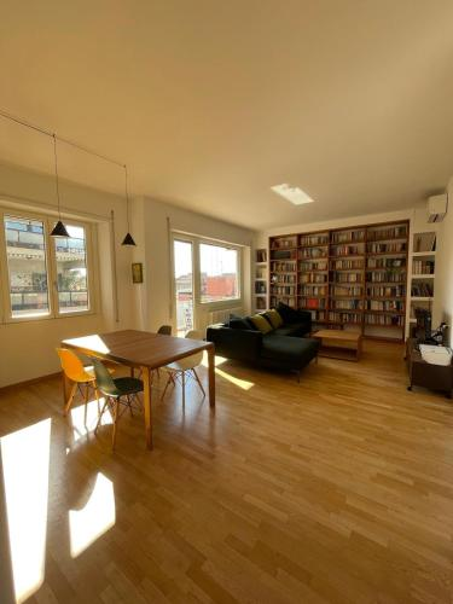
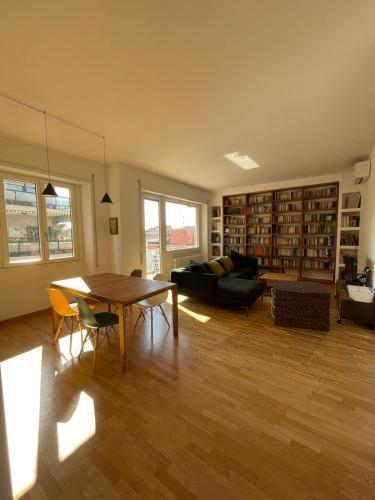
+ coffee table [270,279,332,332]
